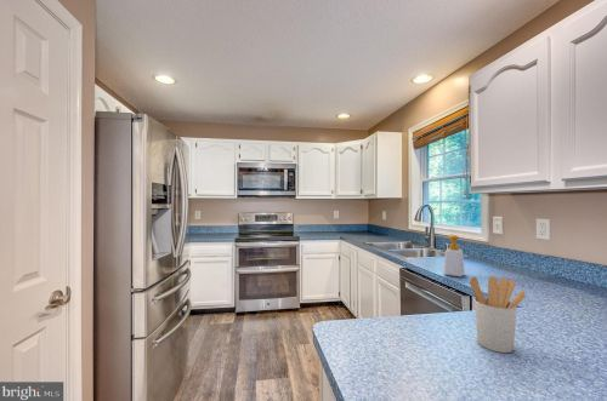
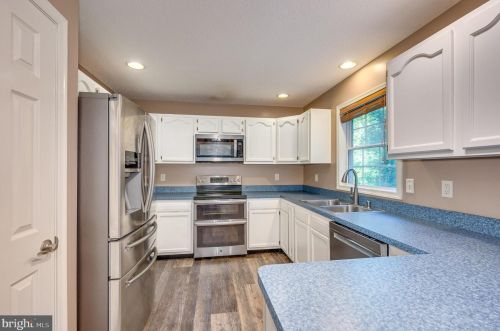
- soap bottle [442,234,466,277]
- utensil holder [469,275,527,354]
